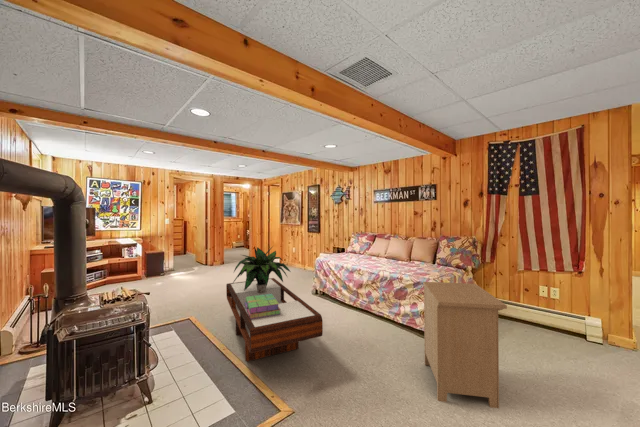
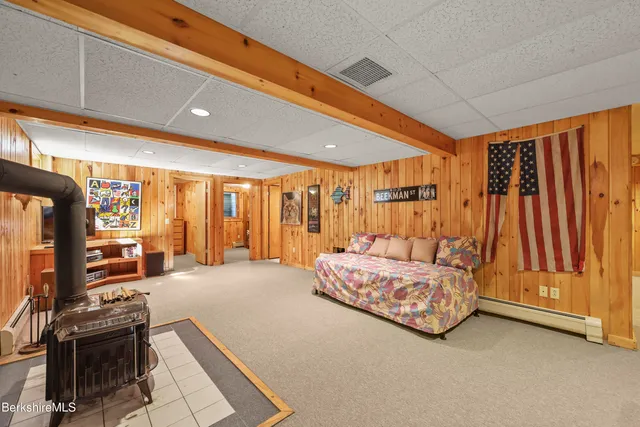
- coffee table [225,277,324,362]
- potted plant [232,245,292,294]
- stack of books [245,294,280,319]
- nightstand [422,281,508,409]
